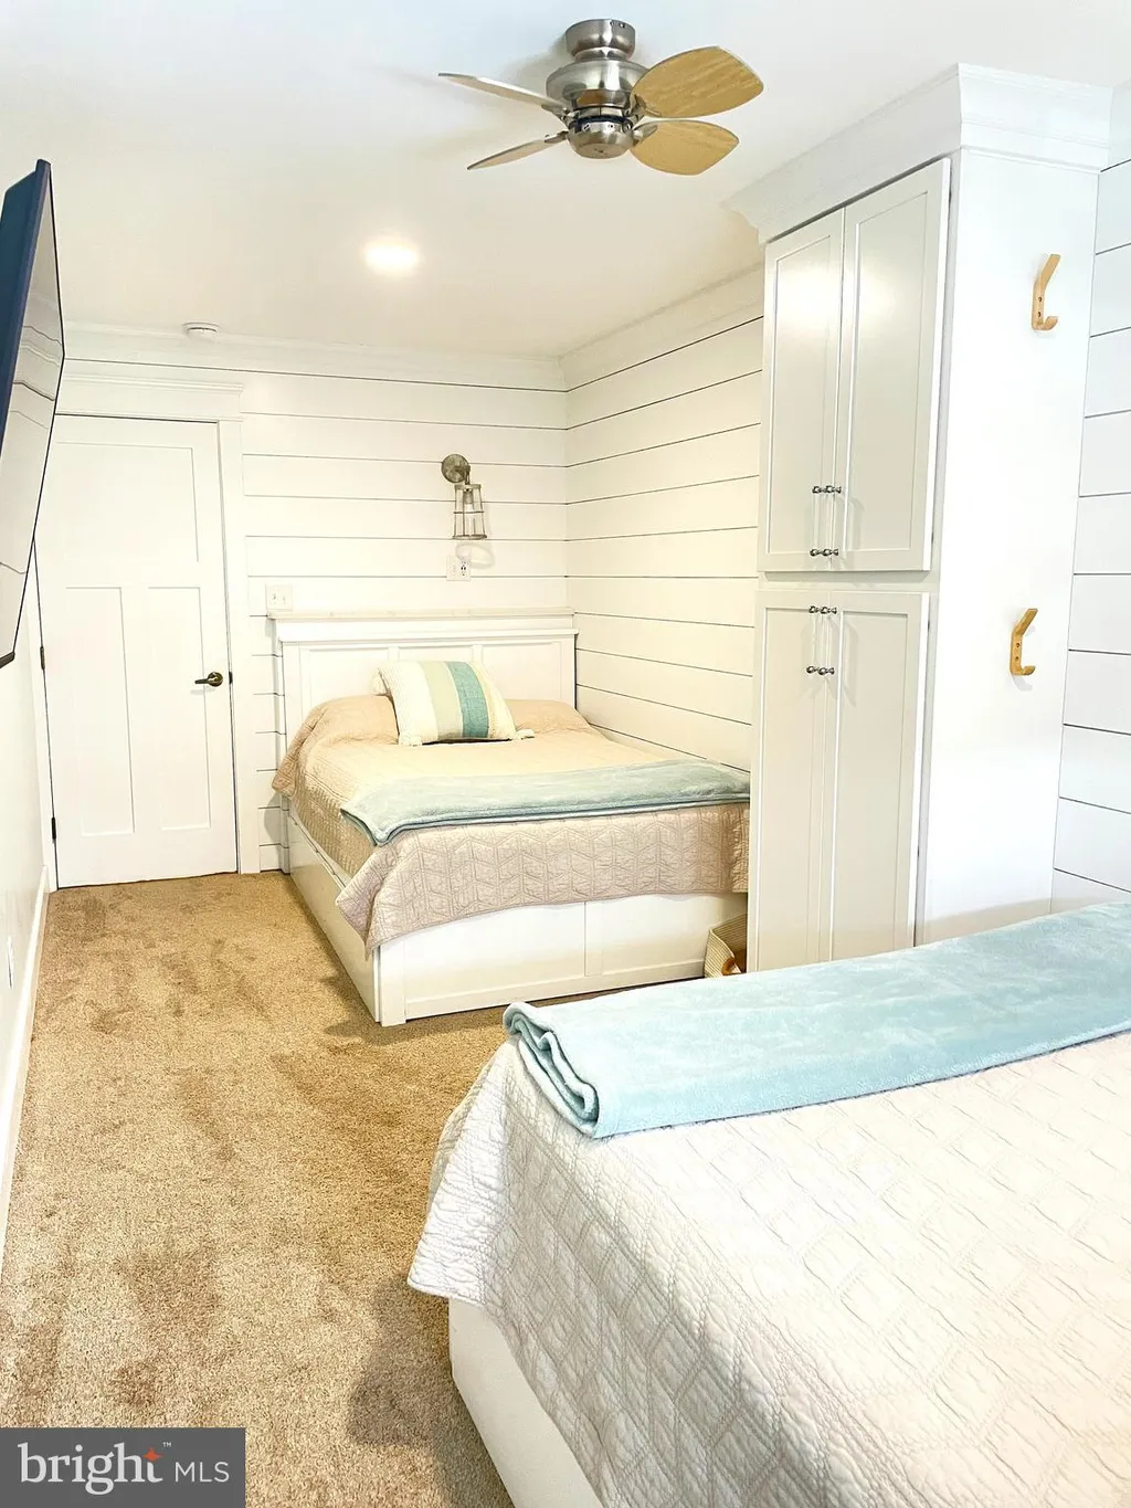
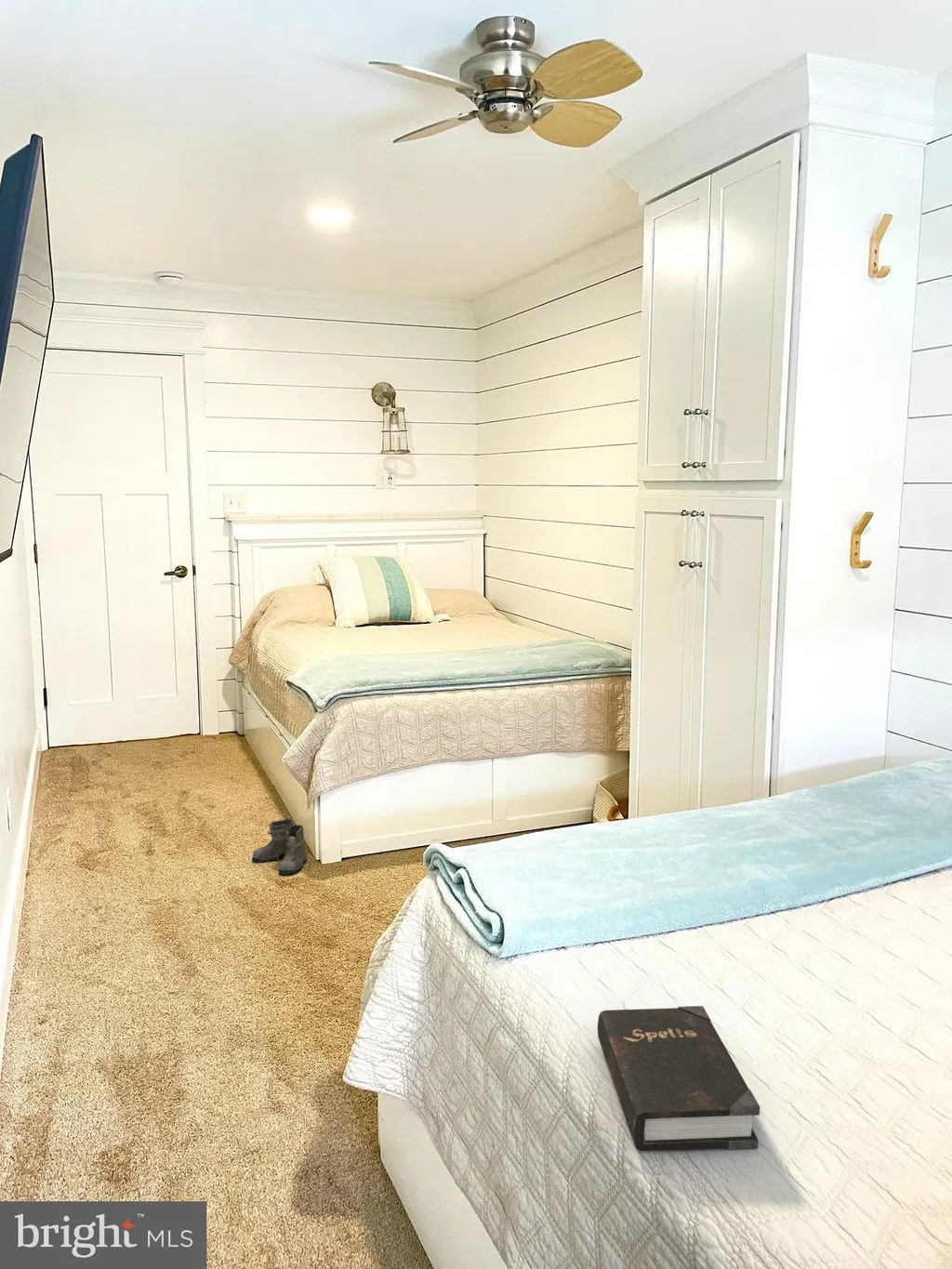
+ hardback book [597,1005,760,1152]
+ boots [251,818,314,875]
